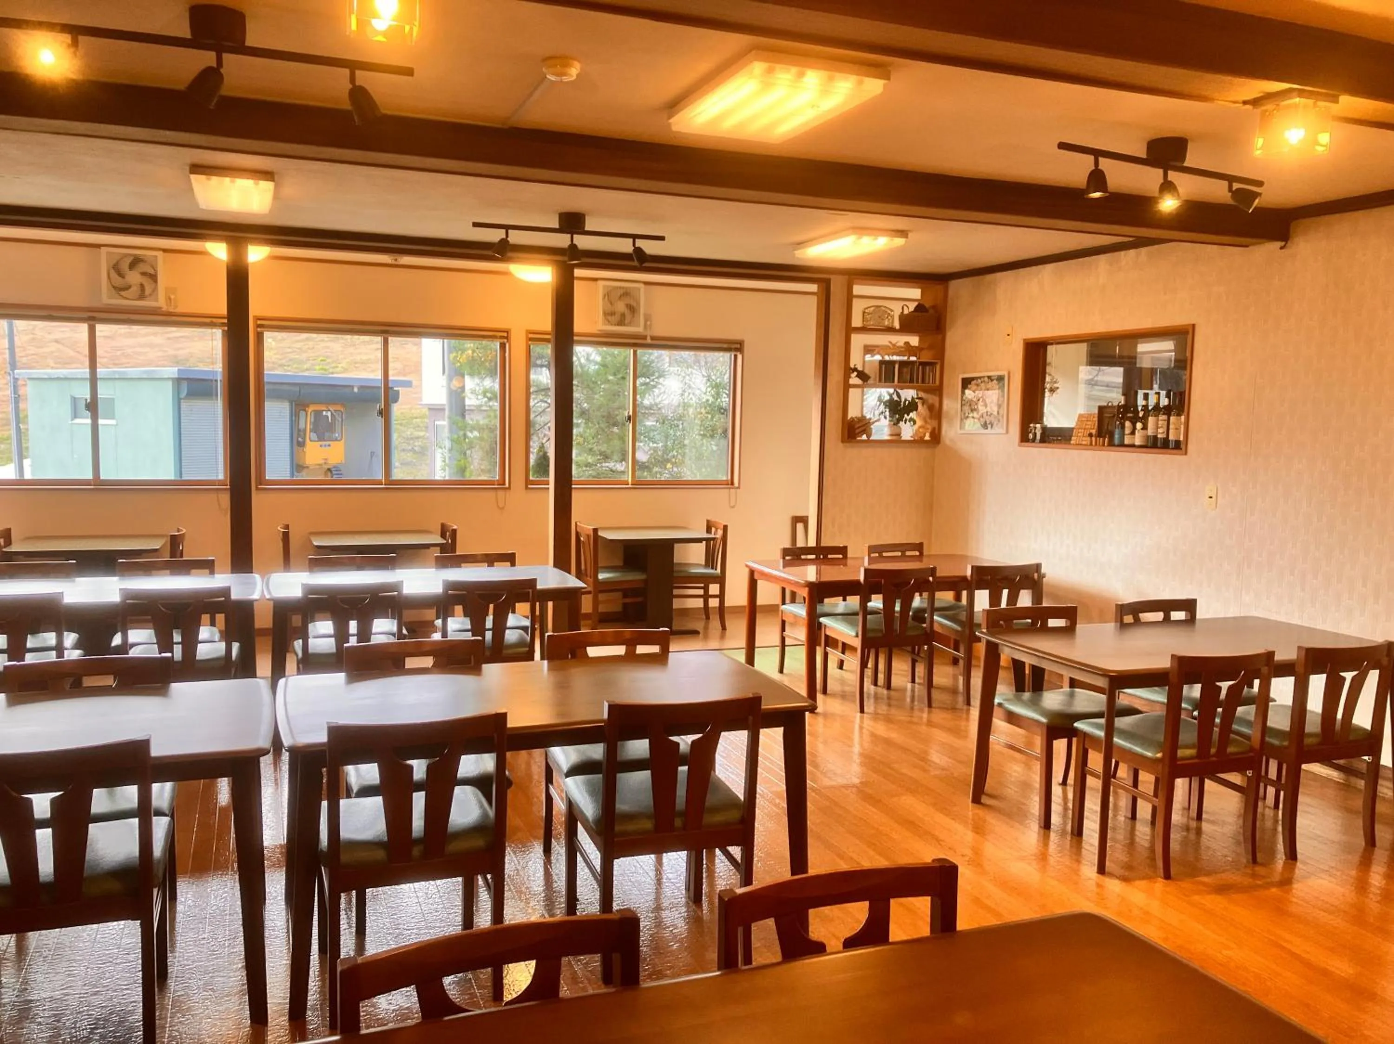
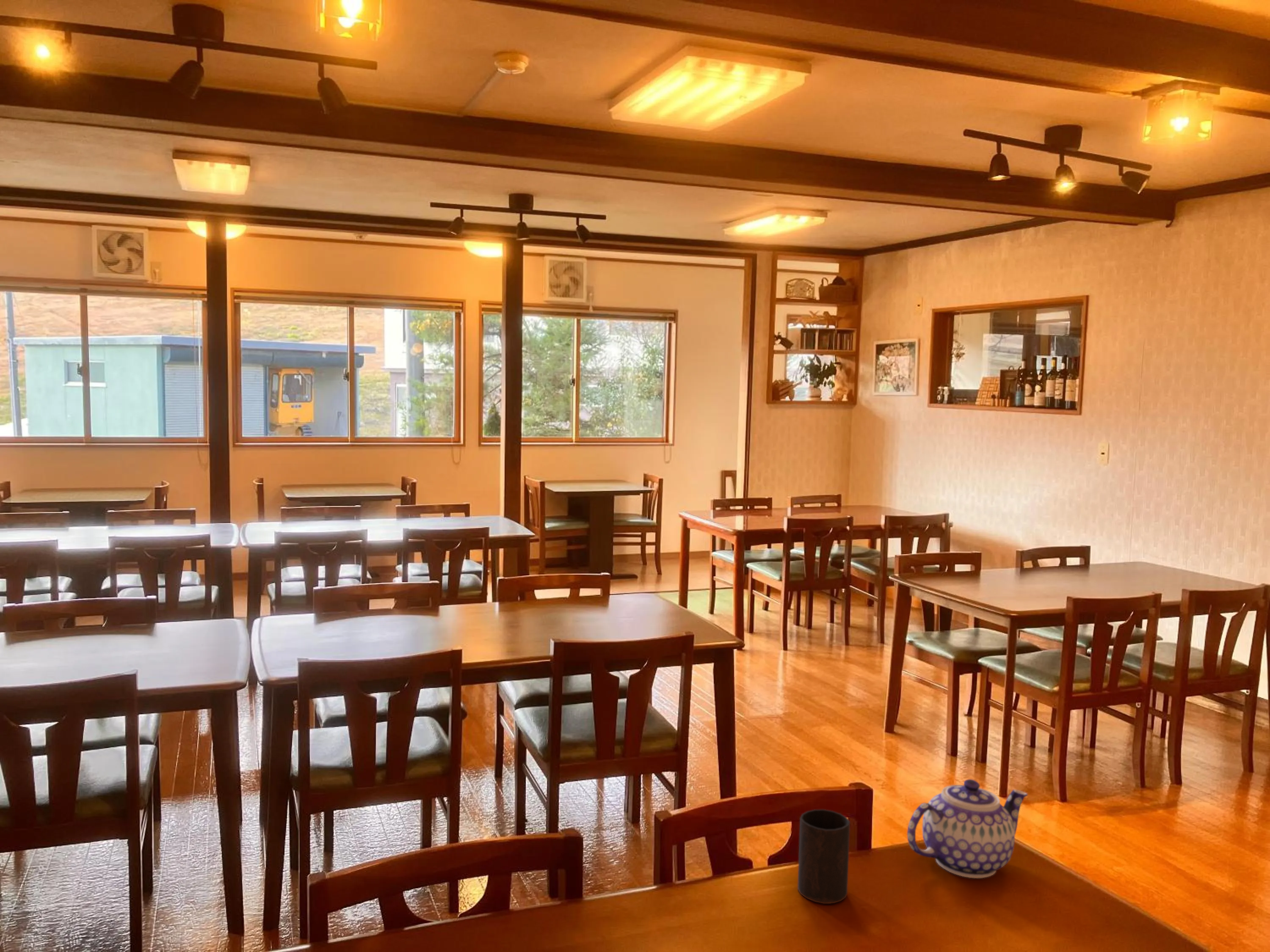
+ teapot [907,779,1028,878]
+ cup [797,809,850,904]
